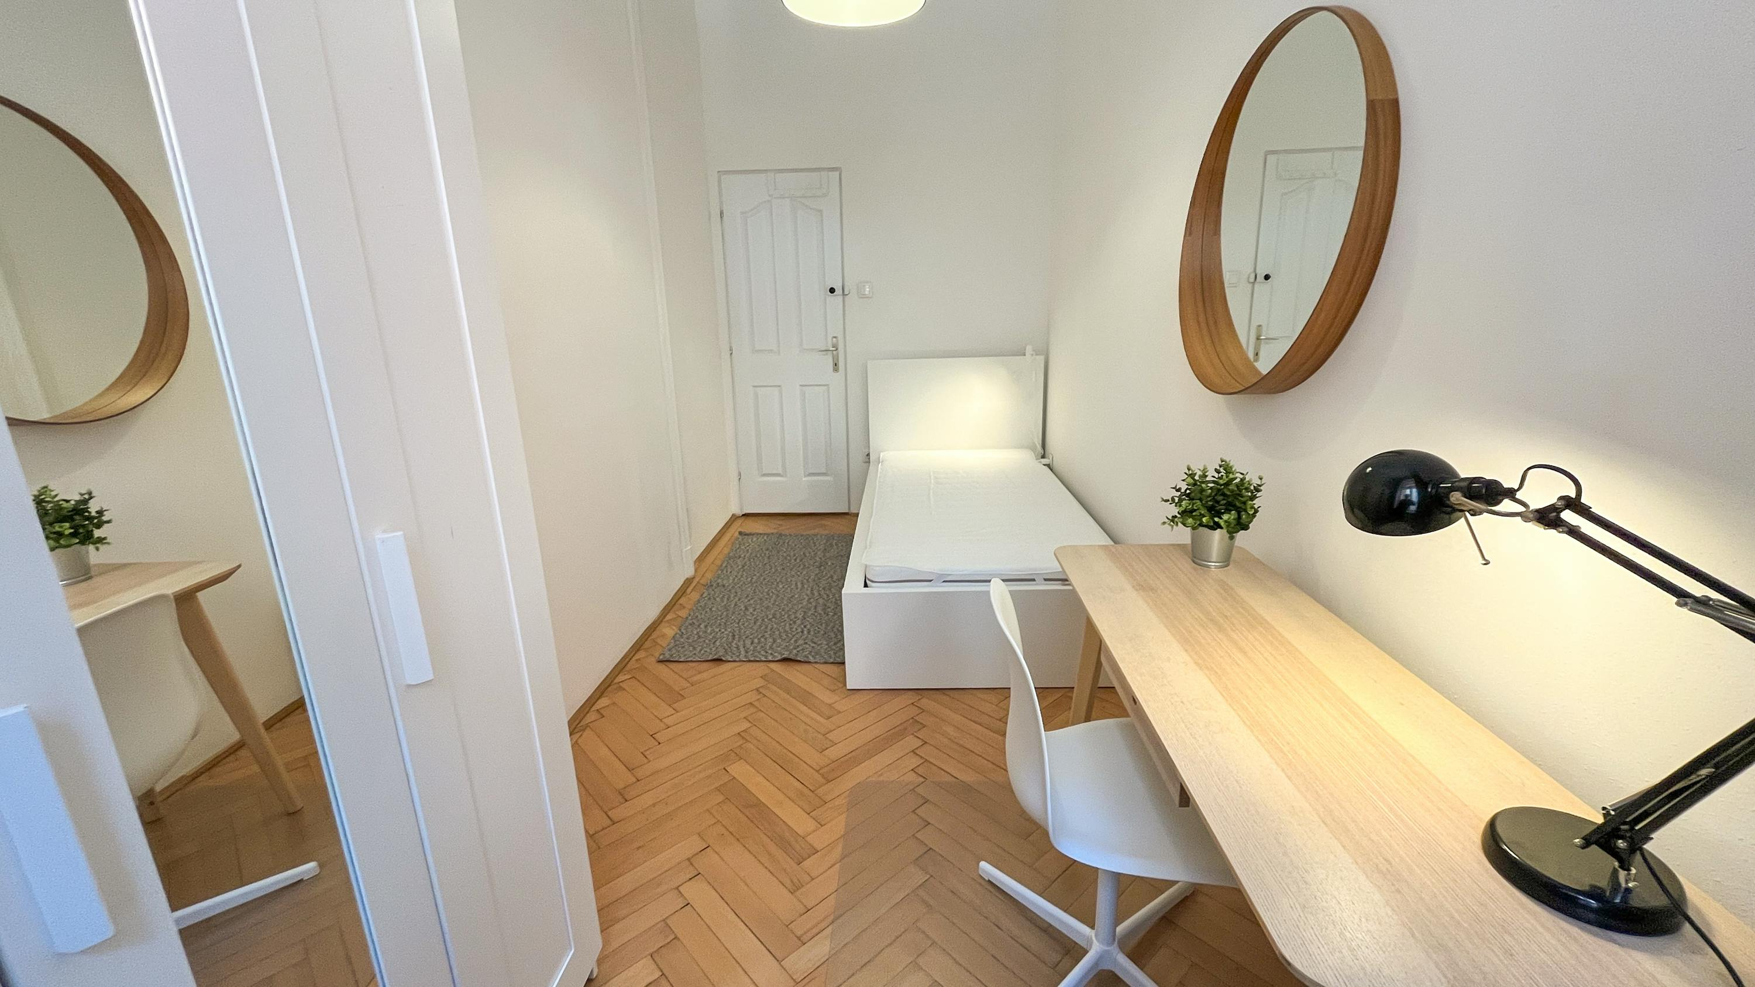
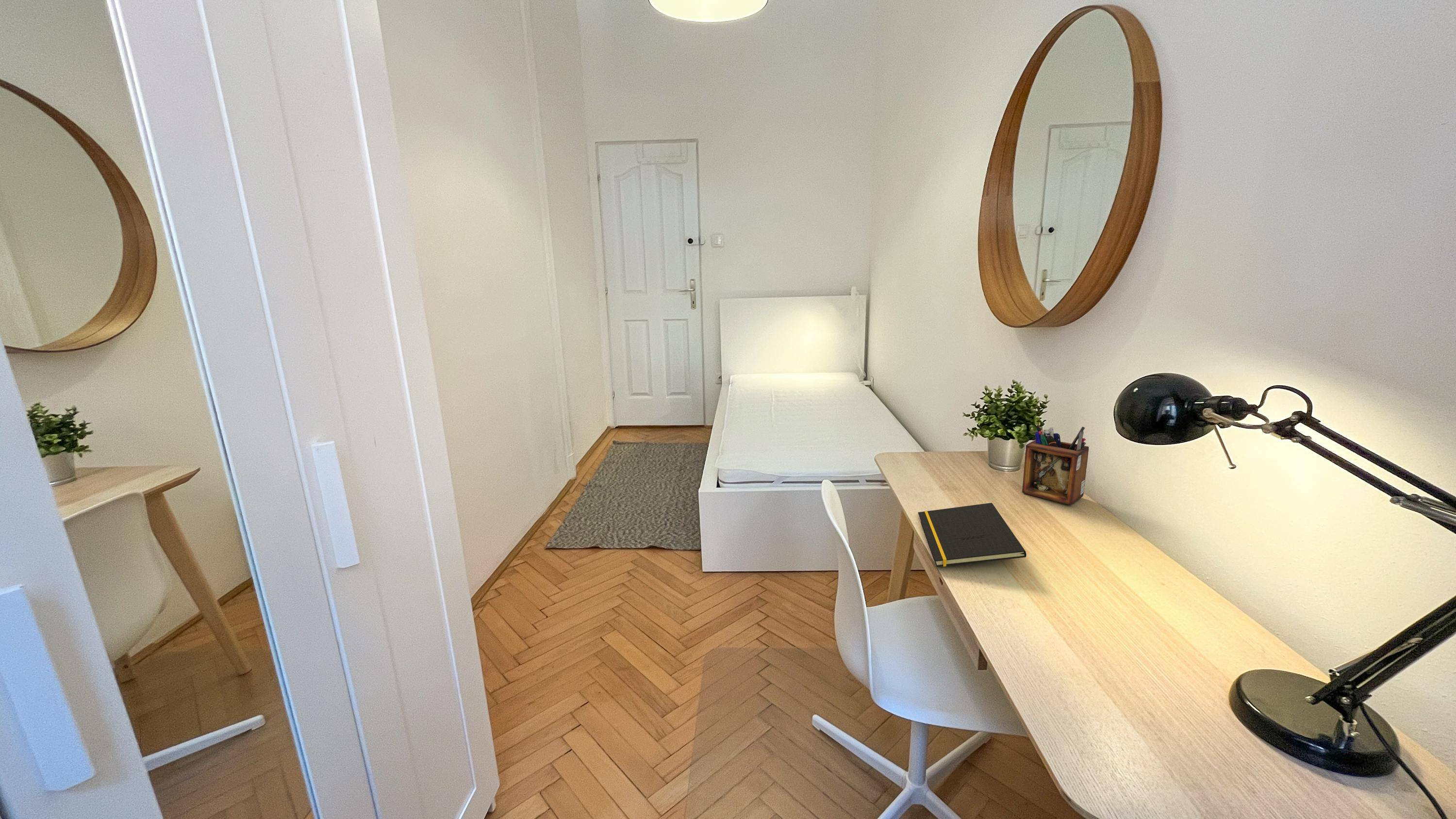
+ desk organizer [1022,422,1089,506]
+ notepad [917,502,1027,567]
